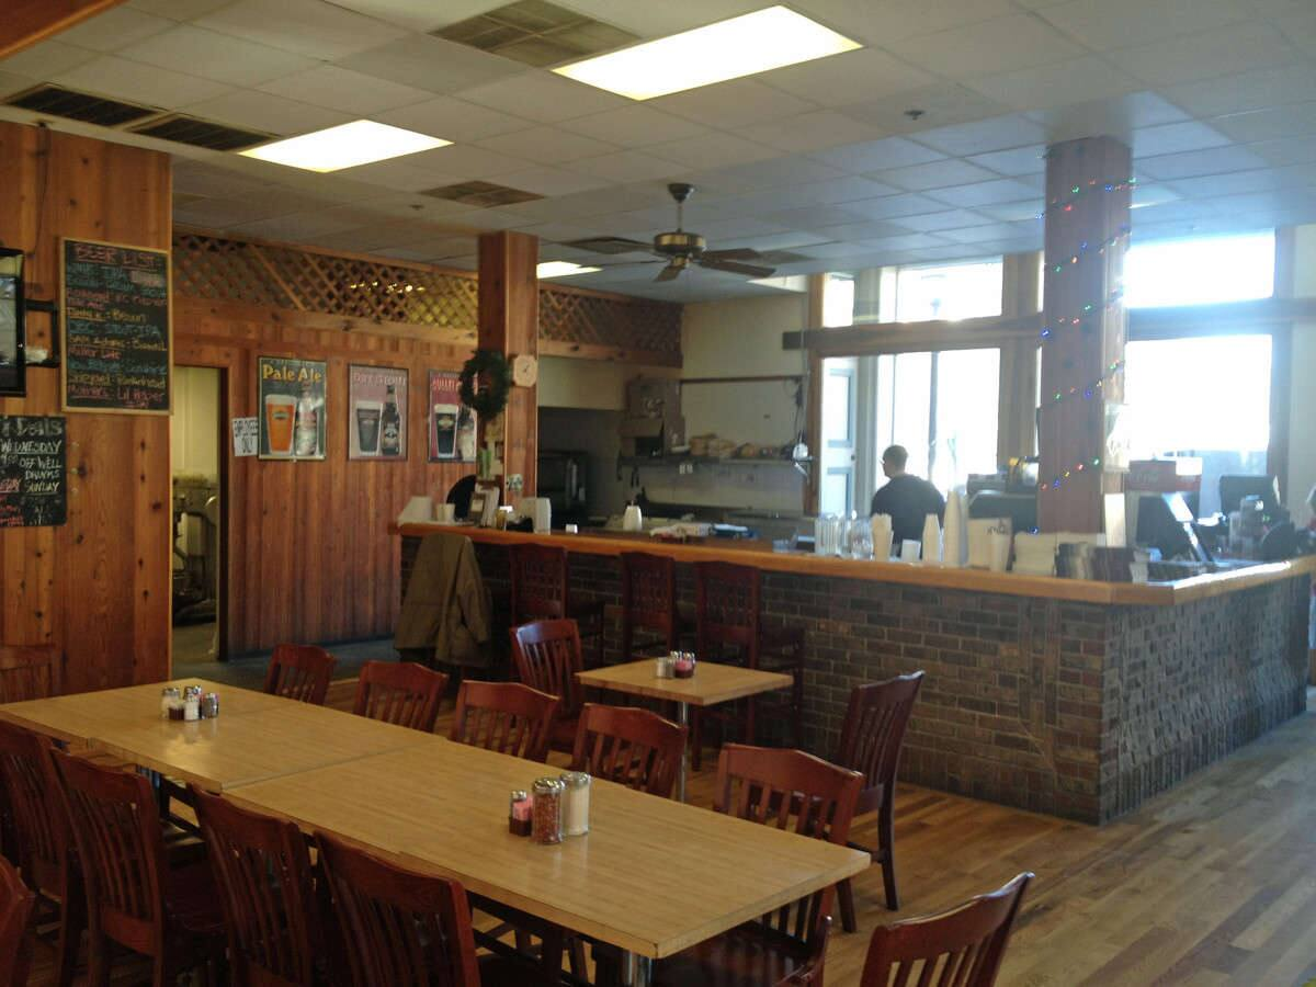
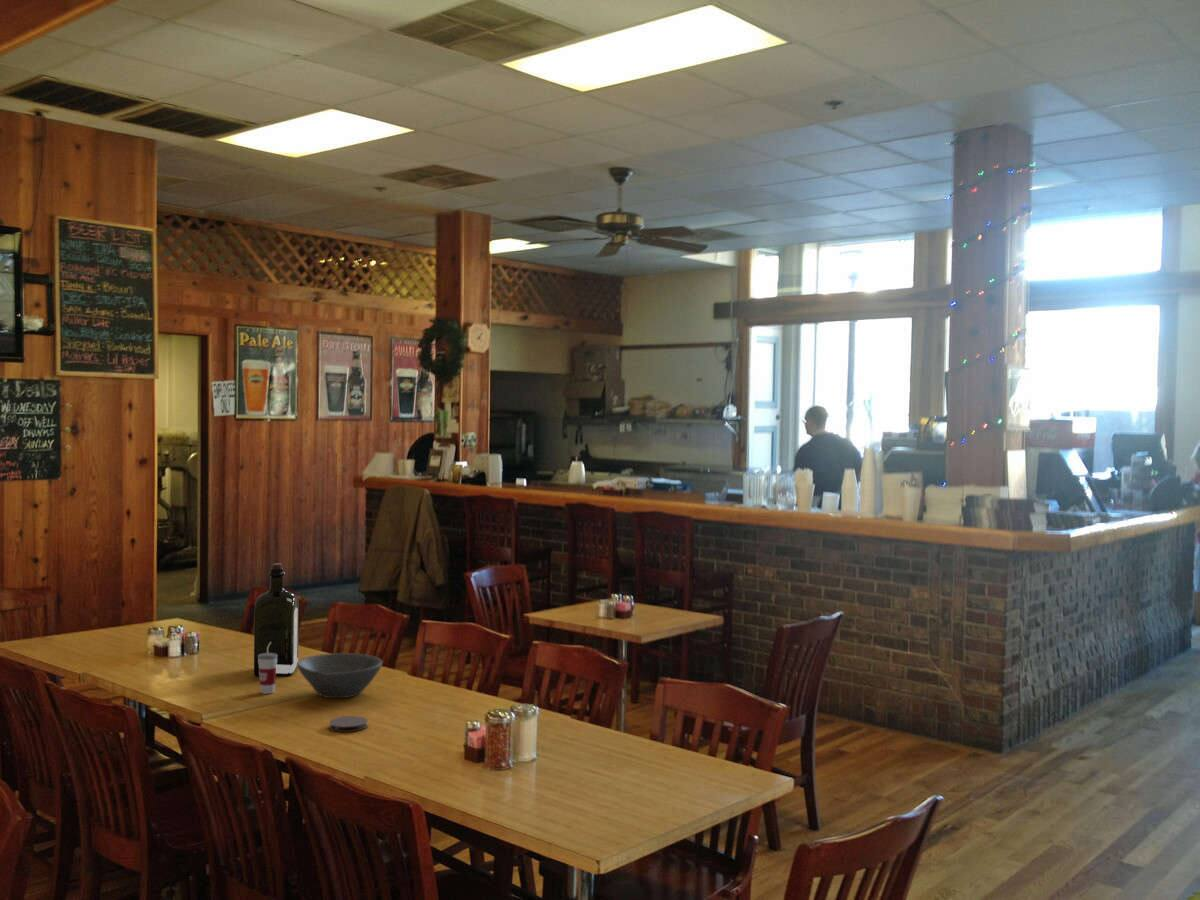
+ cup [258,642,277,695]
+ liquor [253,562,300,677]
+ bowl [297,652,383,699]
+ coaster [328,715,369,733]
